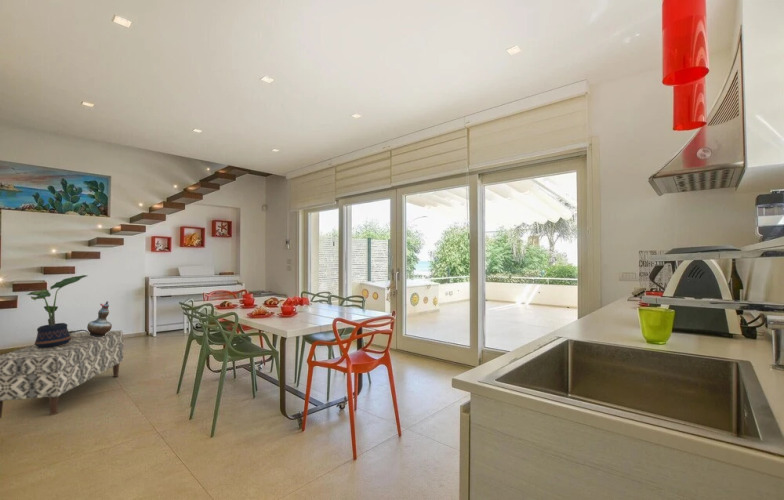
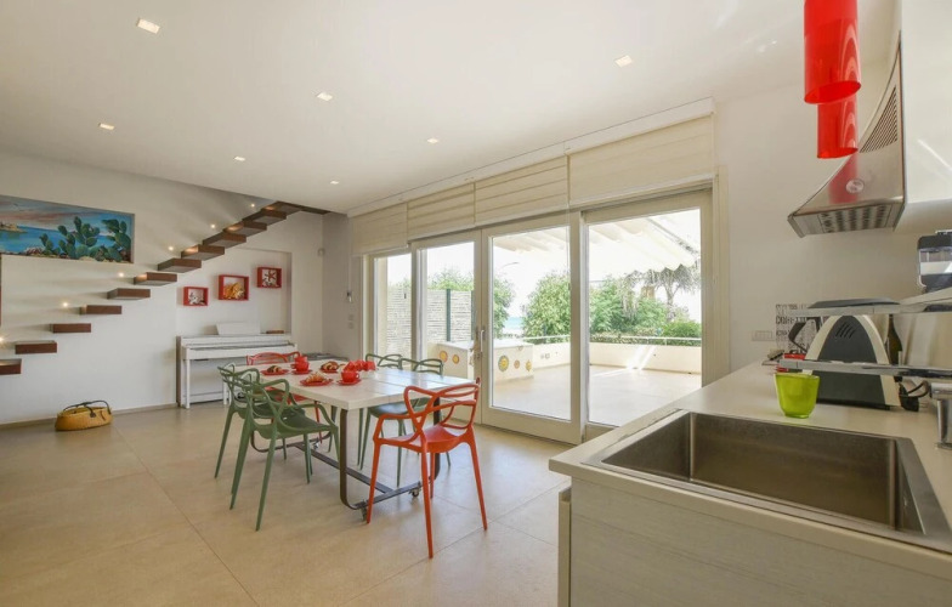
- potted plant [26,274,88,348]
- decorative vase [86,300,113,337]
- bench [0,329,124,419]
